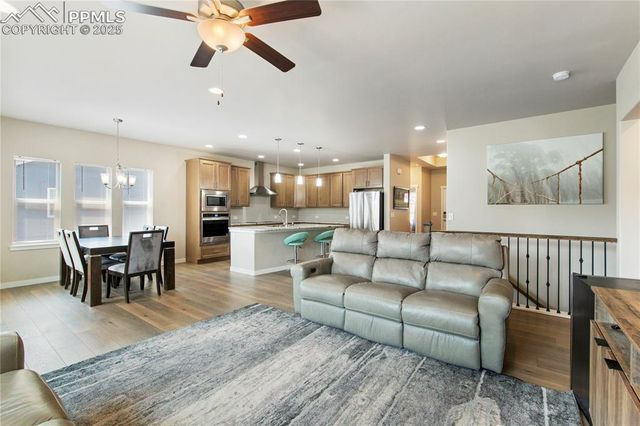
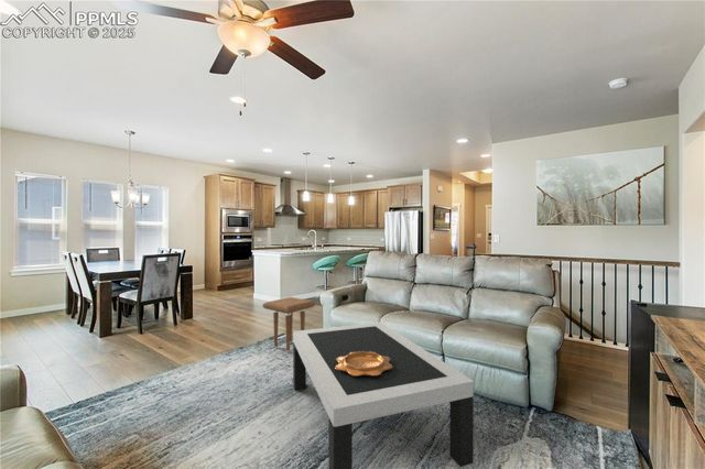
+ decorative bowl [335,351,392,375]
+ side table [261,296,316,353]
+ coffee table [292,321,475,469]
